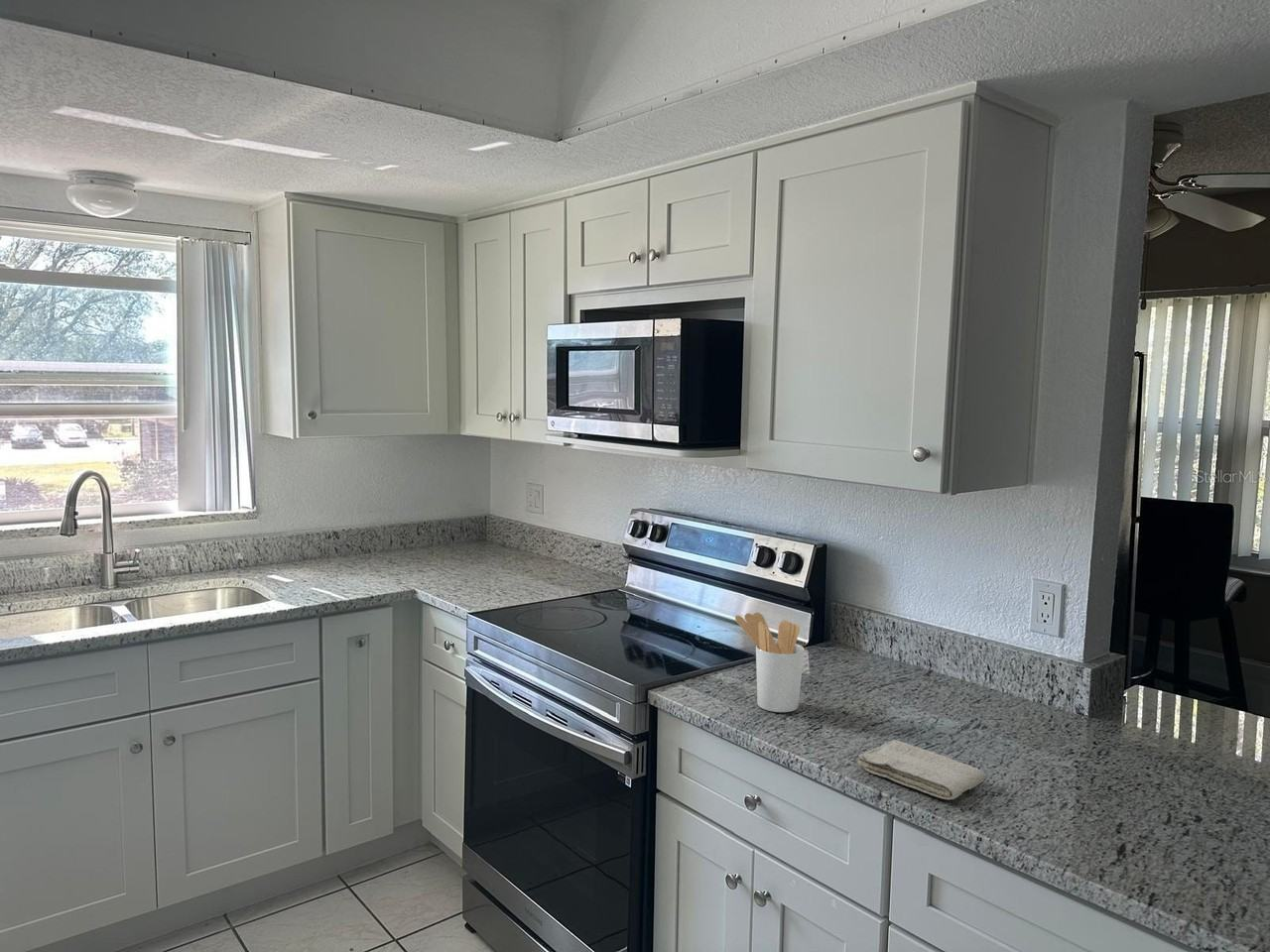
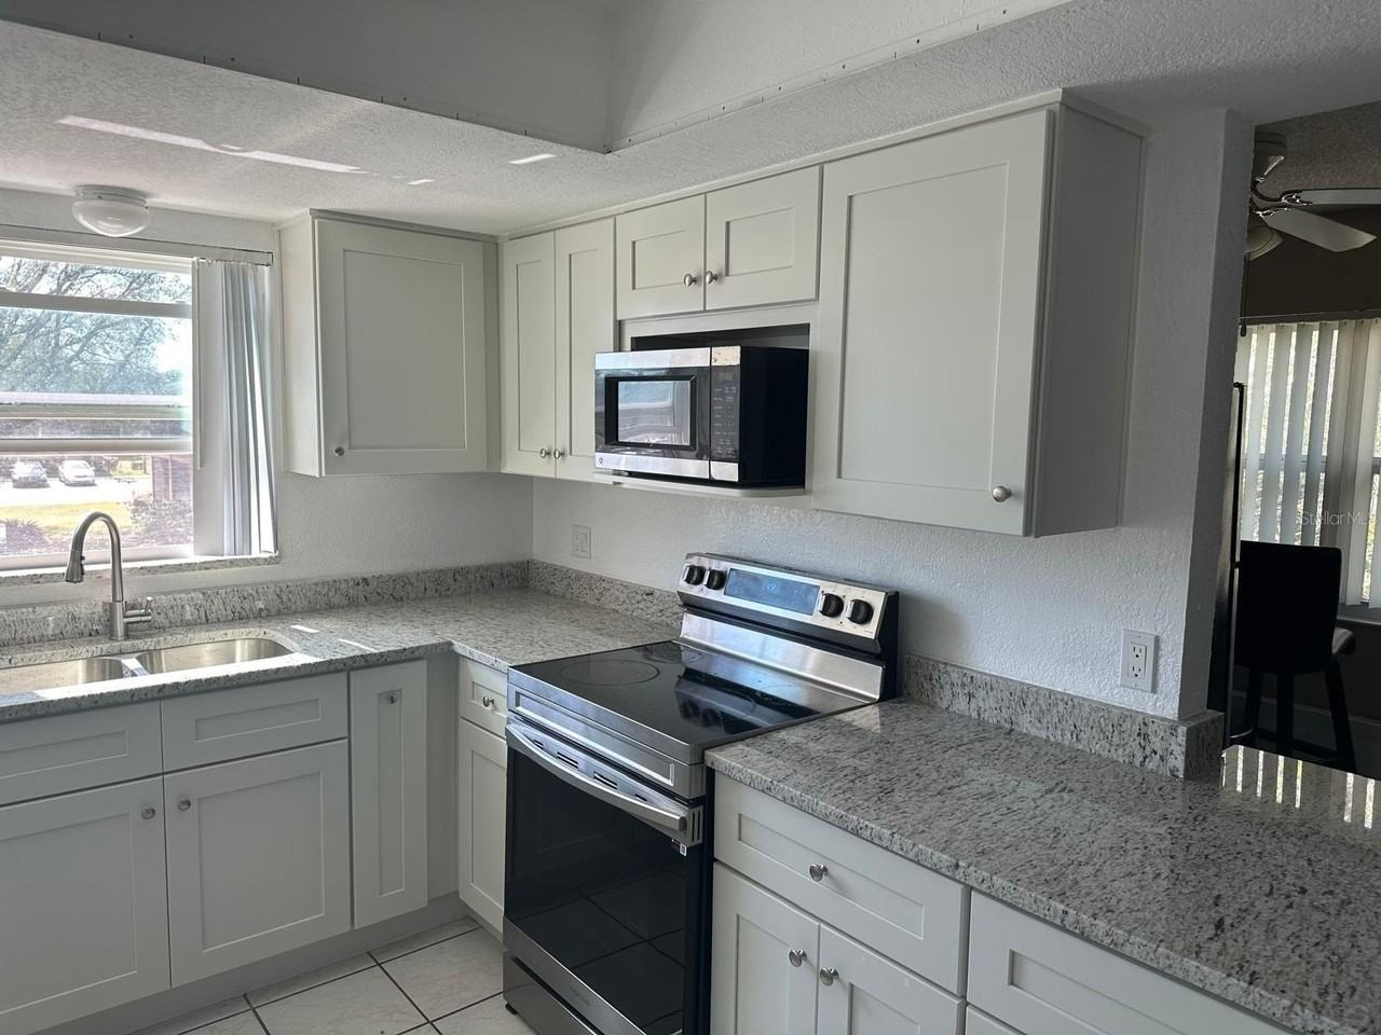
- utensil holder [734,612,805,713]
- washcloth [856,739,985,800]
